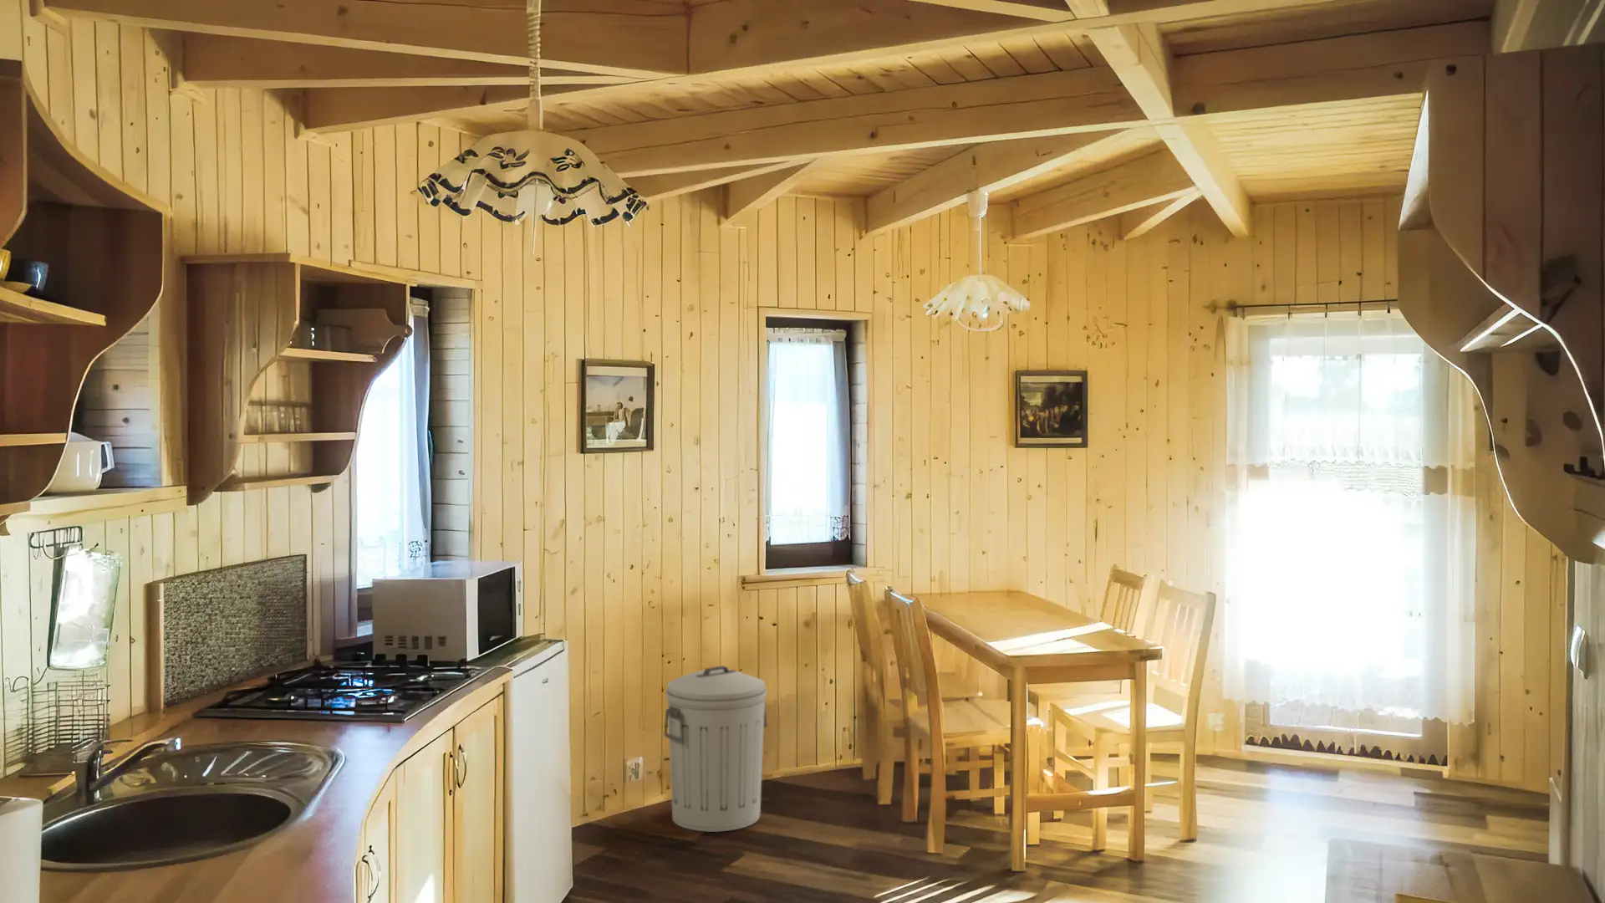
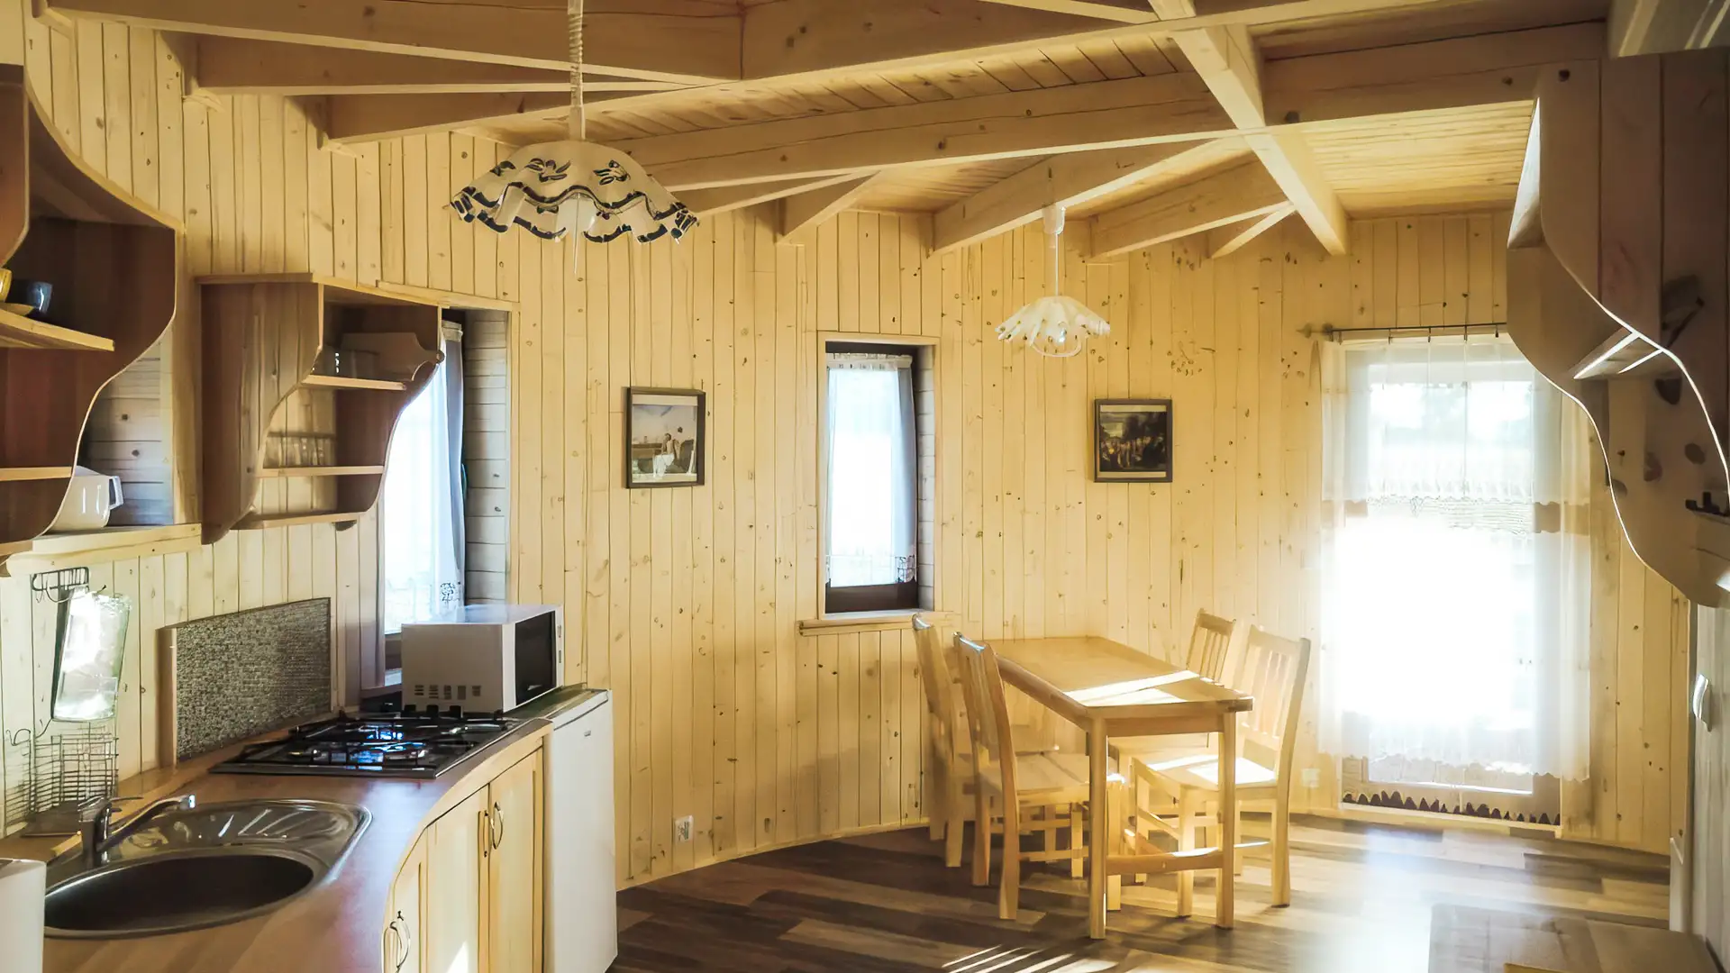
- trash can [664,665,767,832]
